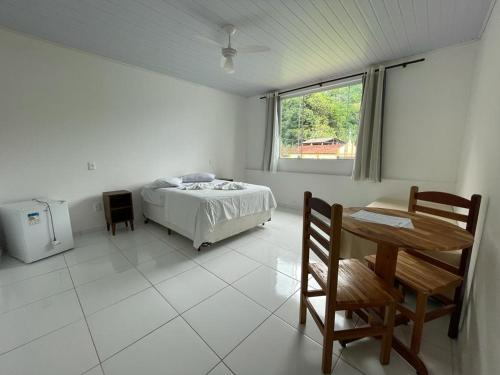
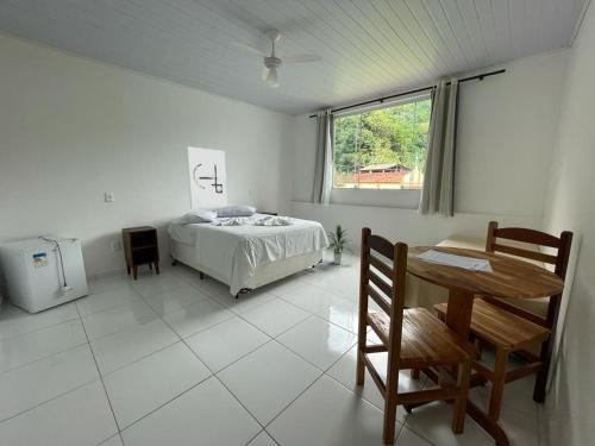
+ wall art [186,146,227,209]
+ indoor plant [325,222,356,265]
